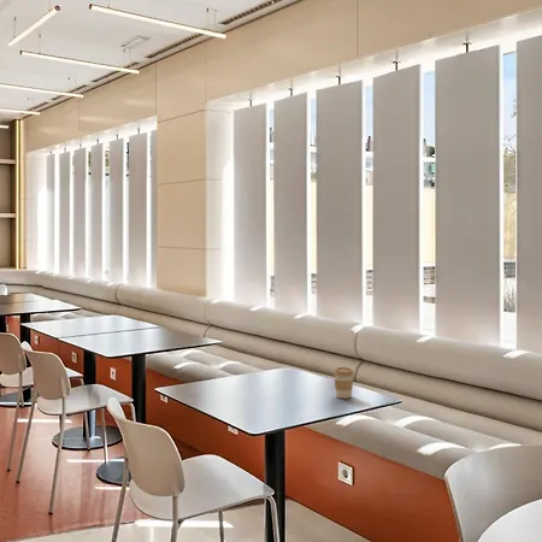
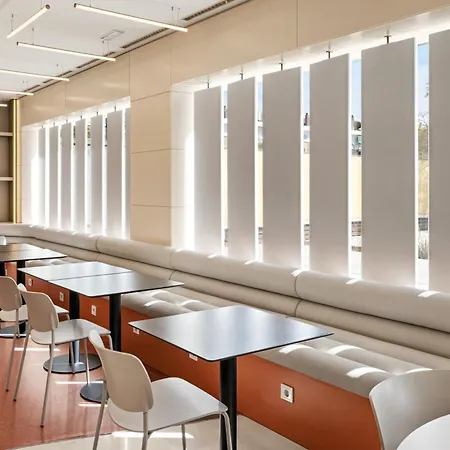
- coffee cup [332,366,355,400]
